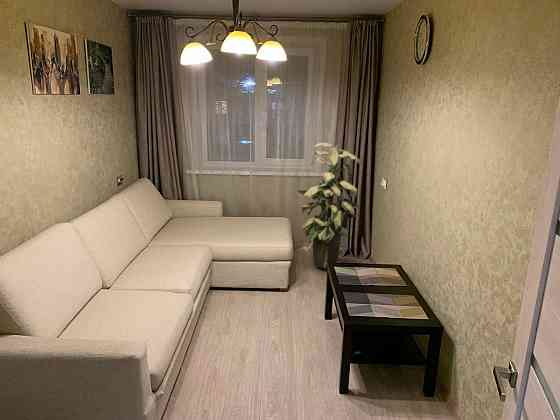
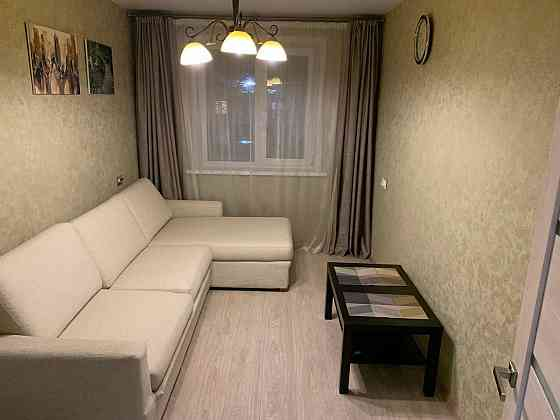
- indoor plant [296,142,362,270]
